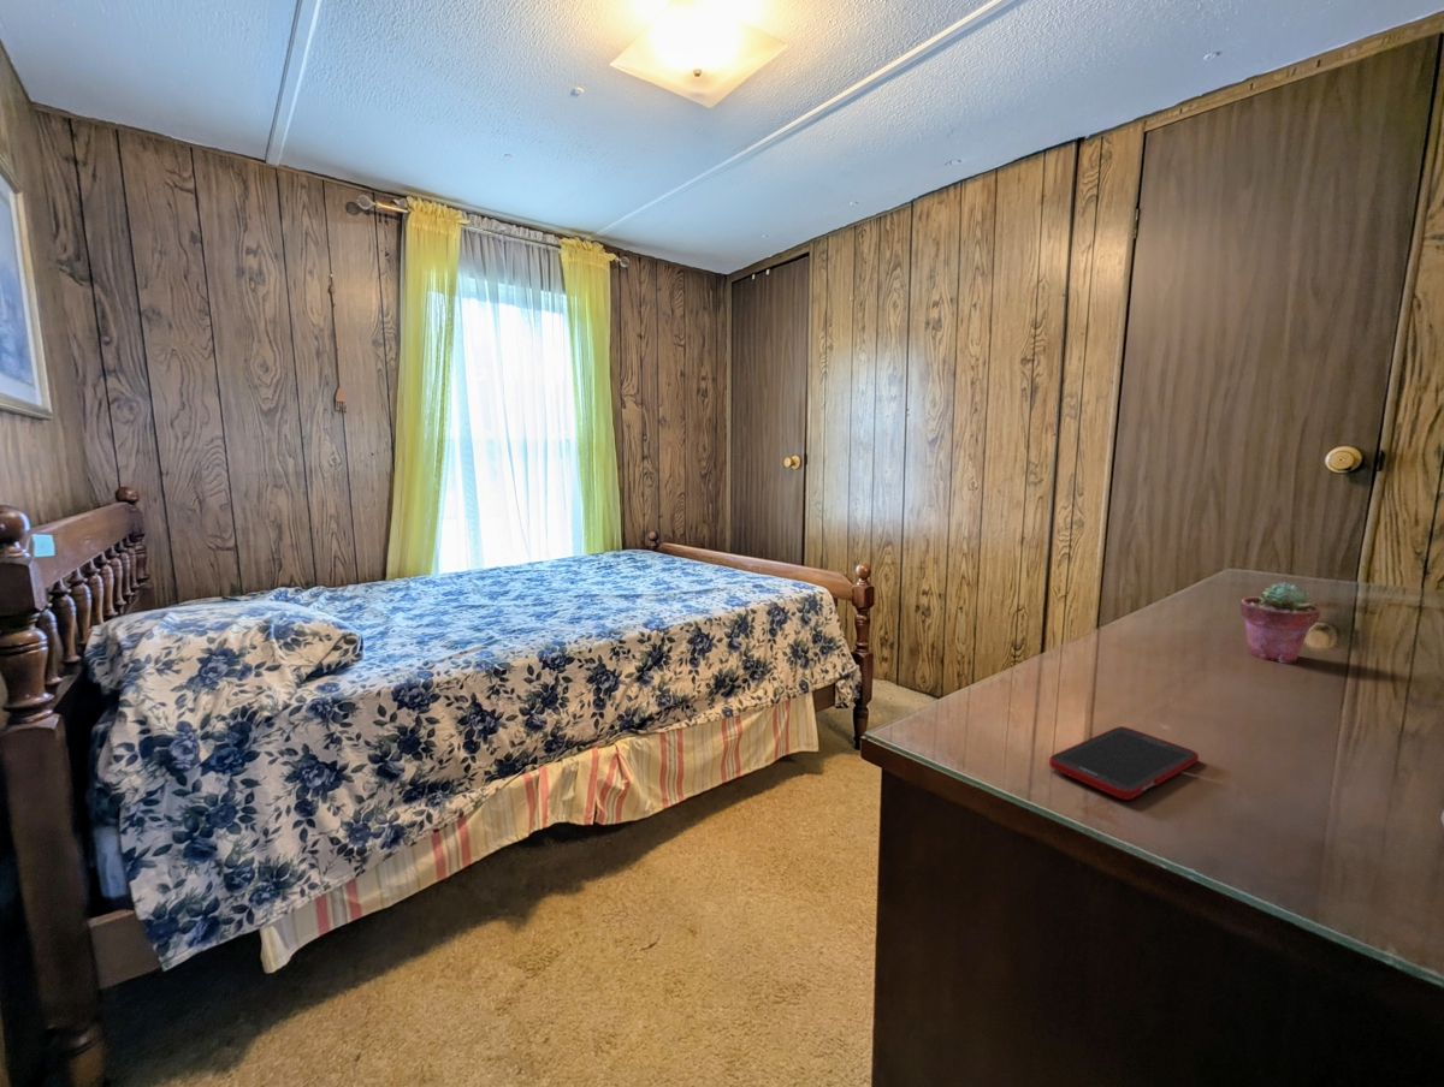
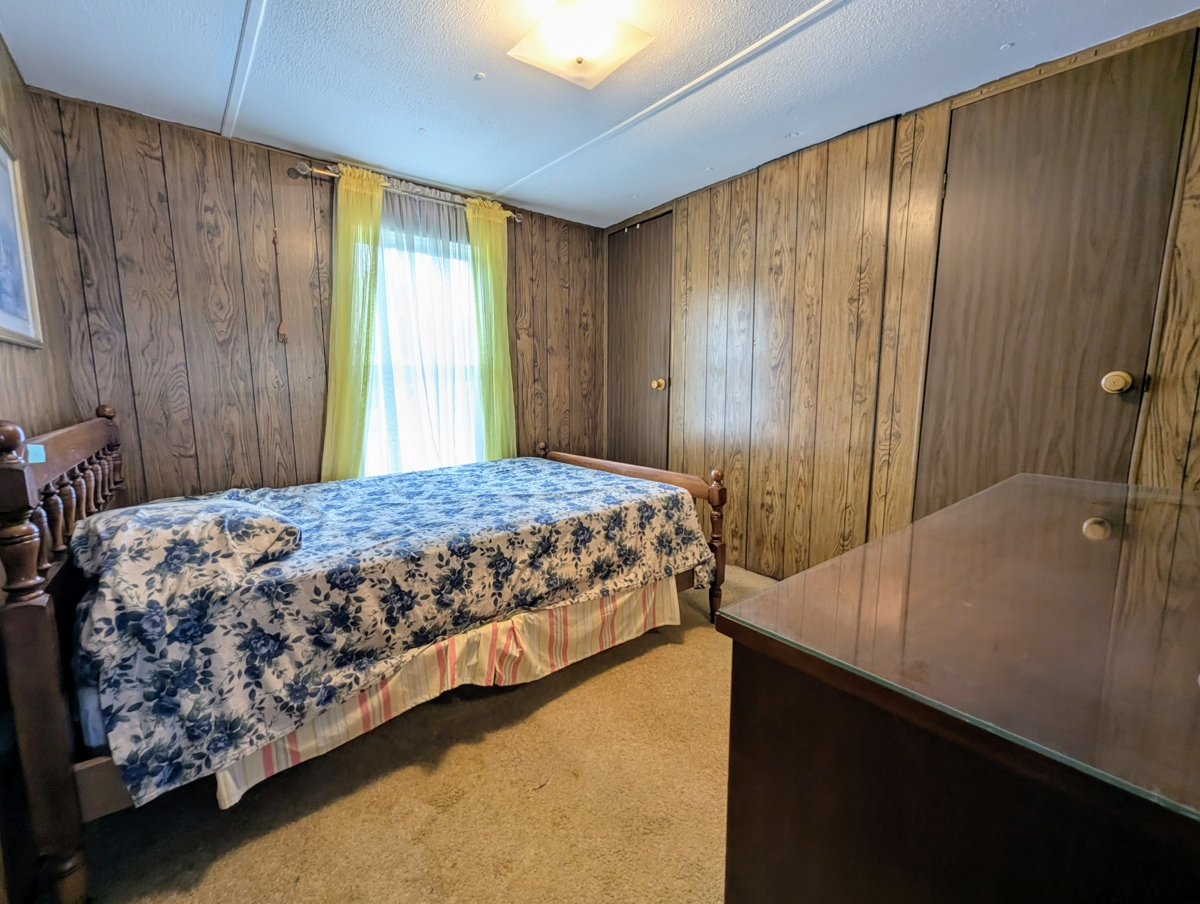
- cell phone [1048,725,1200,801]
- potted succulent [1239,581,1321,664]
